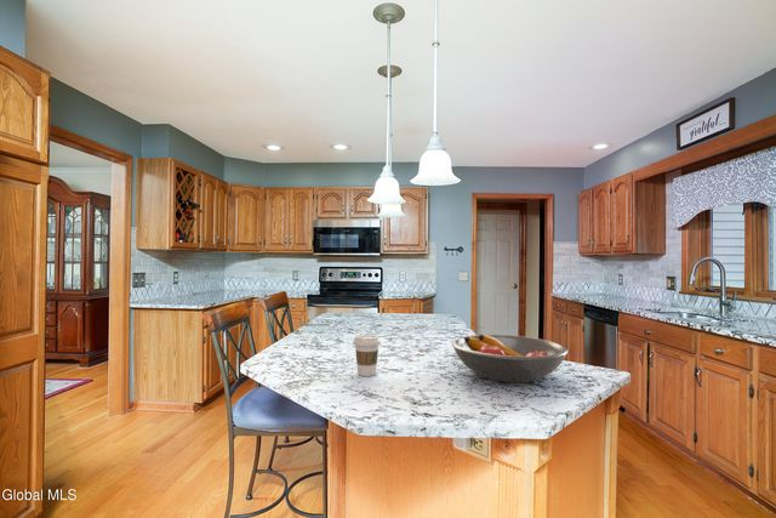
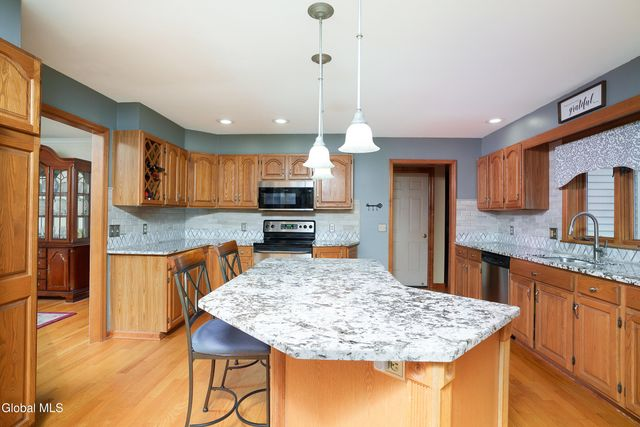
- fruit bowl [451,334,569,383]
- coffee cup [352,334,382,377]
